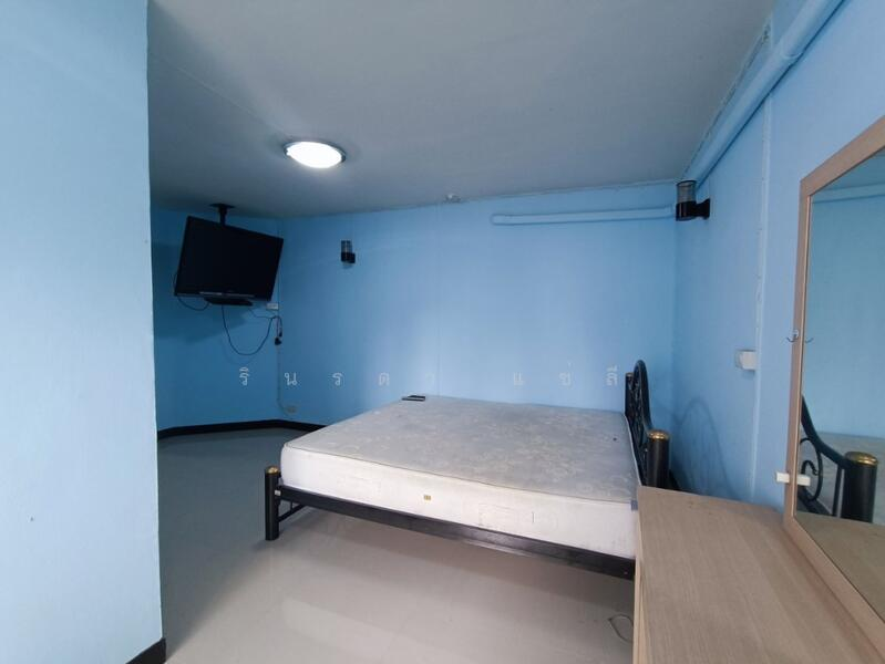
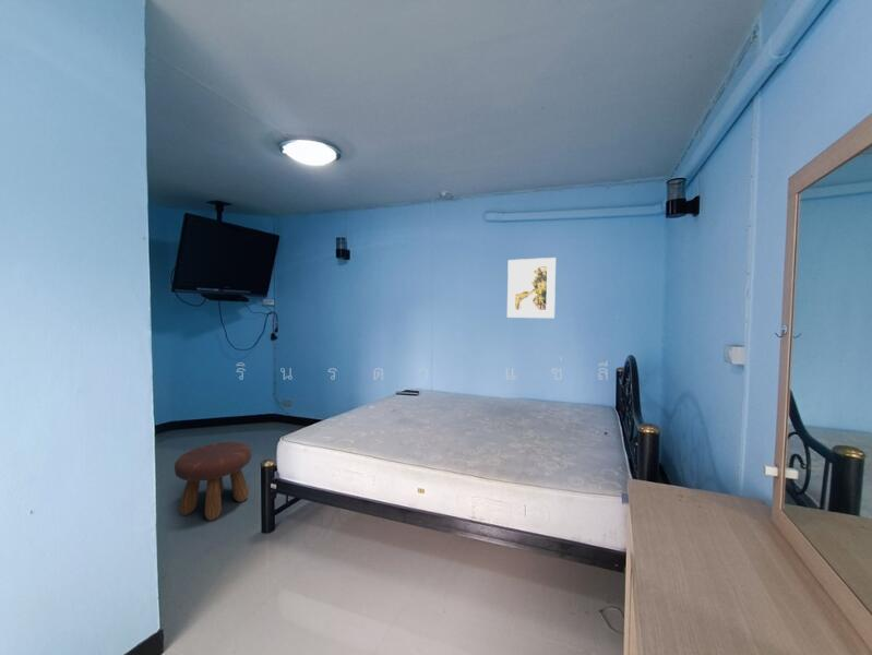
+ footstool [174,441,253,522]
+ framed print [506,257,557,319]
